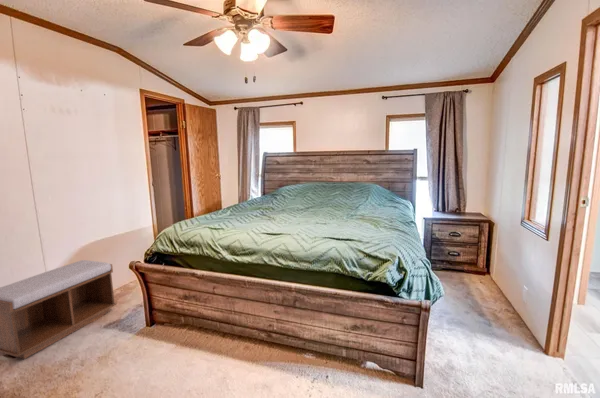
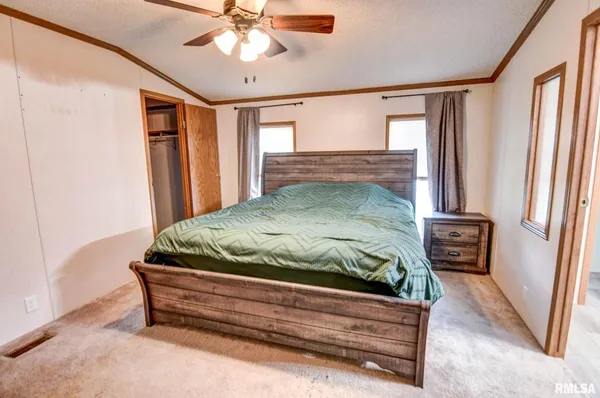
- bench [0,259,117,360]
